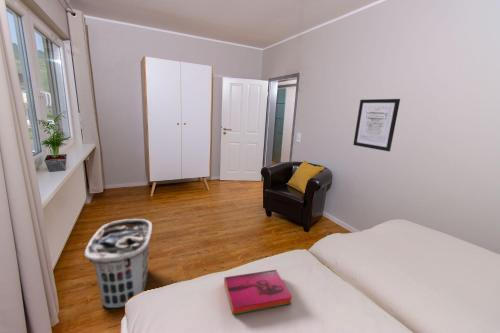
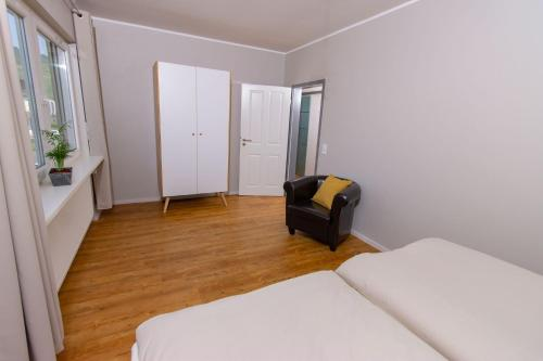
- hardback book [223,269,293,316]
- wall art [352,98,401,152]
- clothes hamper [83,218,153,309]
